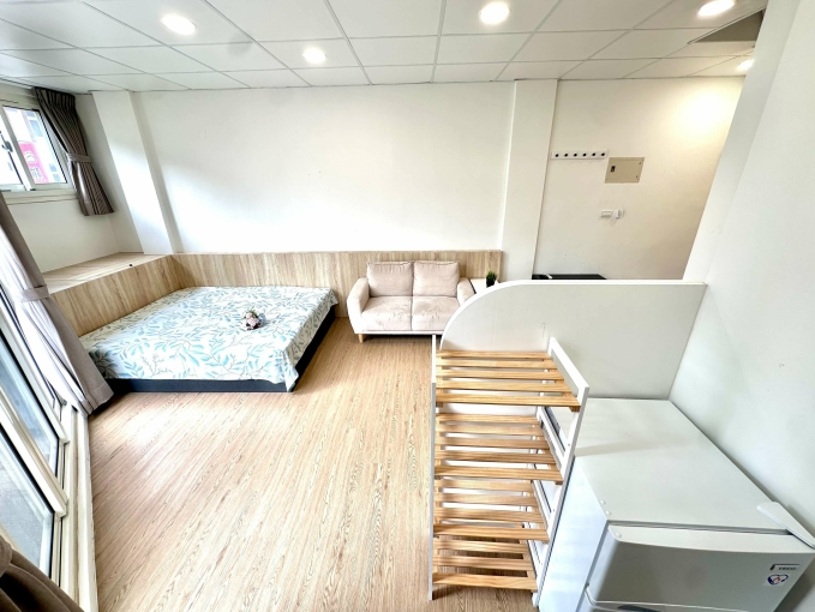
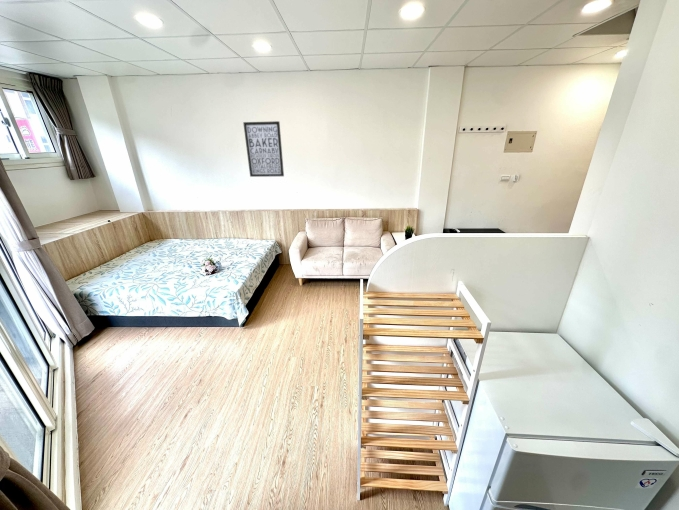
+ wall art [242,120,285,178]
